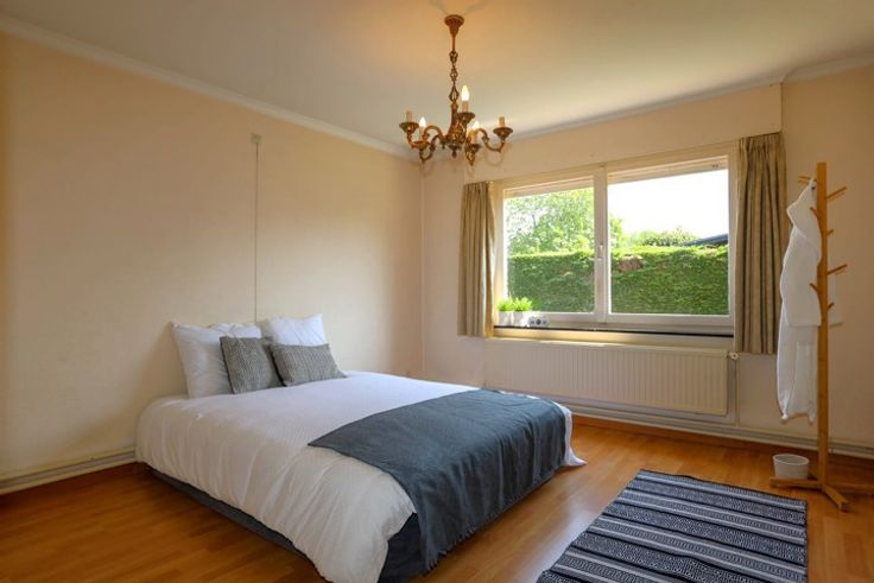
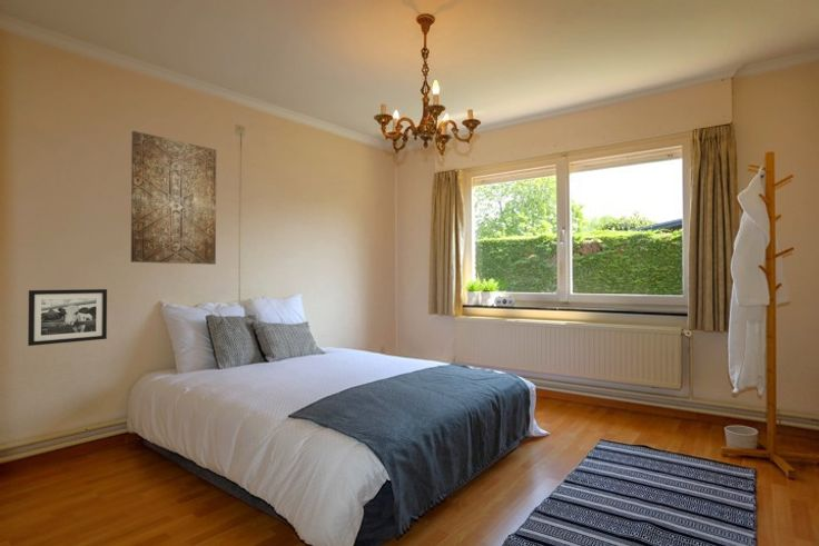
+ picture frame [27,288,108,347]
+ wall art [130,130,217,266]
